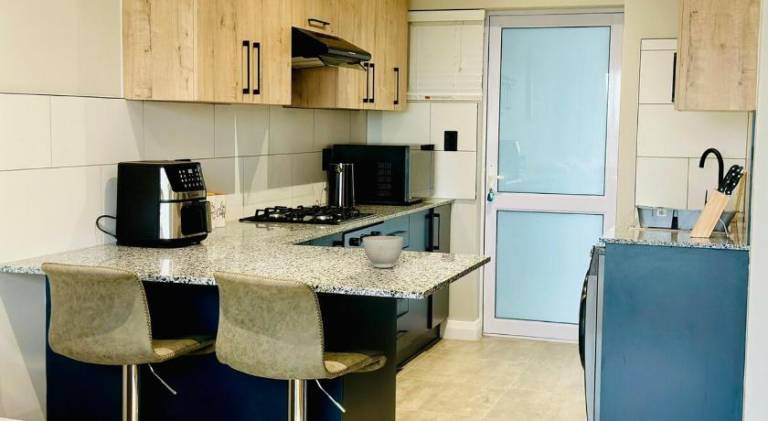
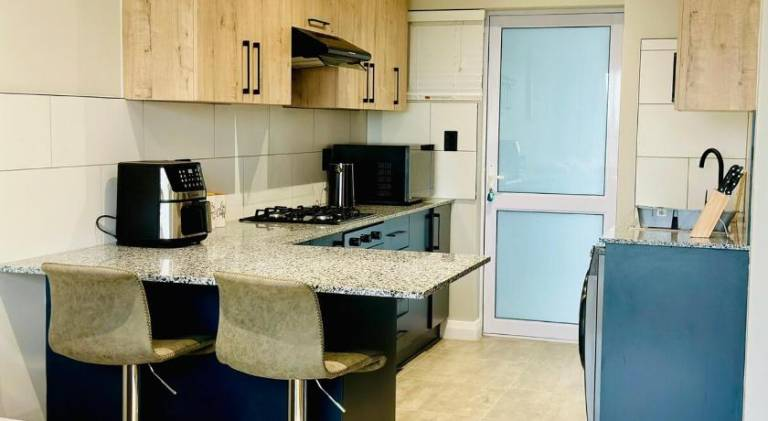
- bowl [362,235,404,269]
